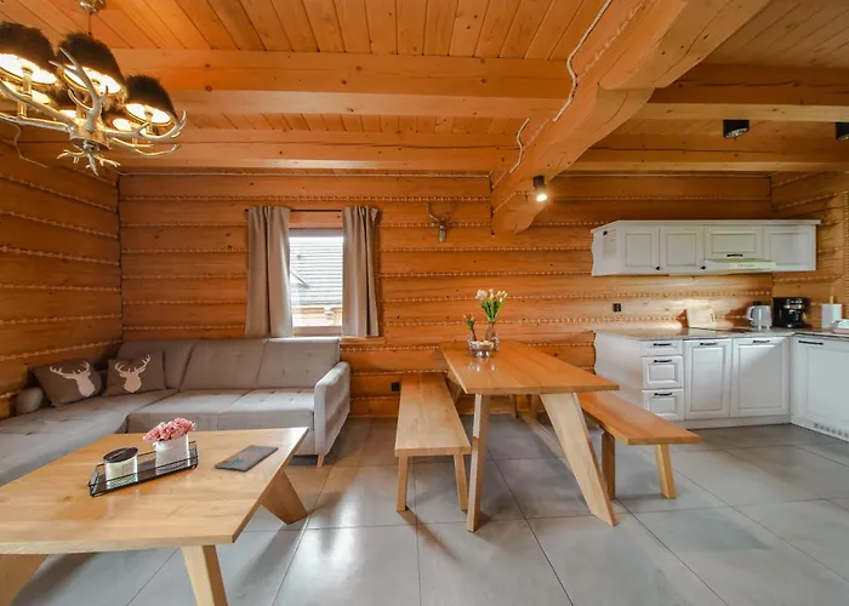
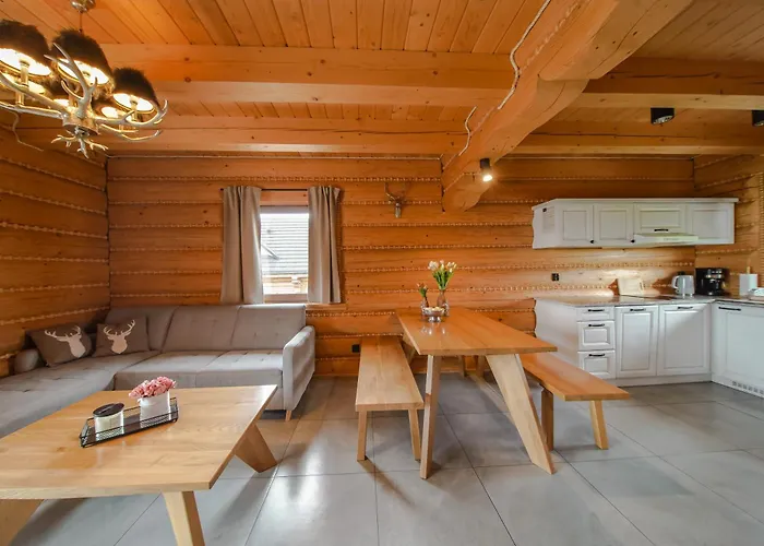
- book [213,444,279,471]
